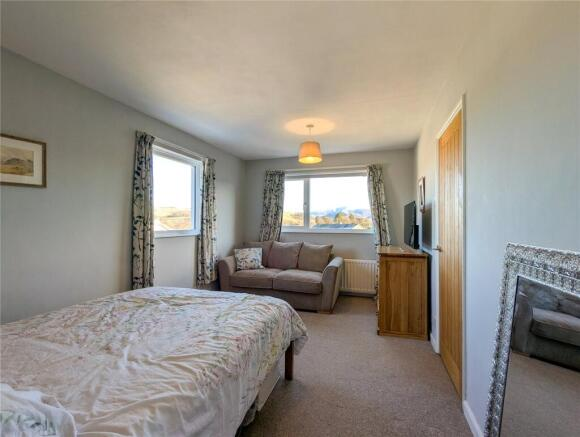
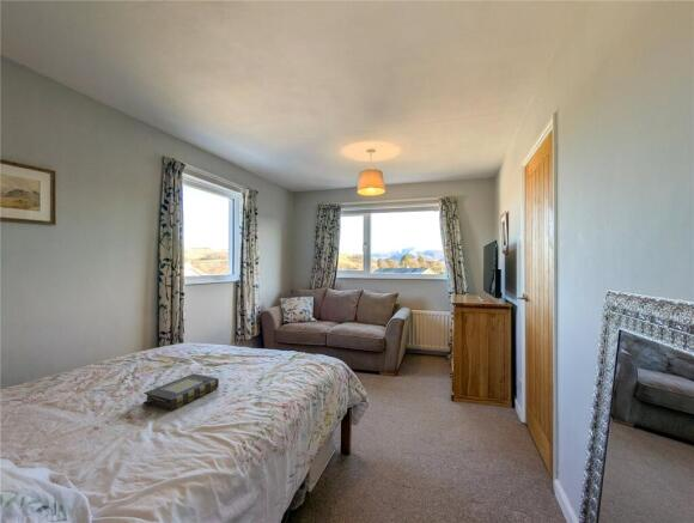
+ book [142,372,220,412]
